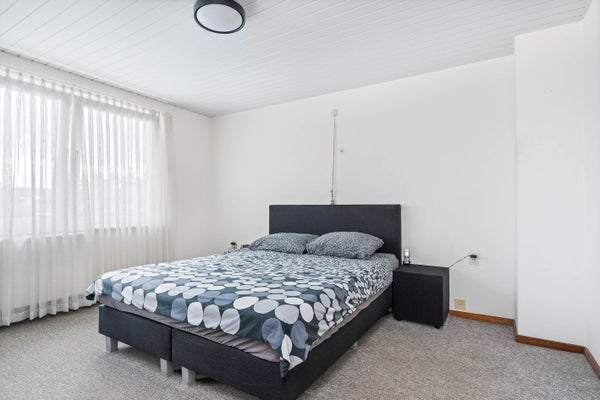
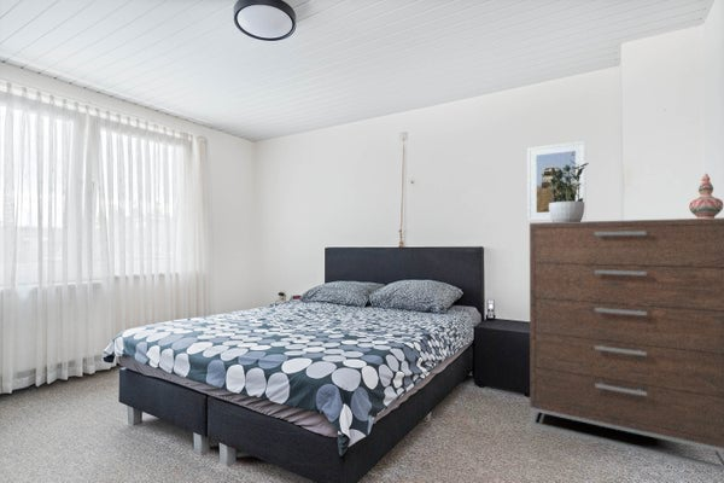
+ potted plant [544,161,590,222]
+ decorative vase [688,173,724,219]
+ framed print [526,140,586,222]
+ dresser [529,216,724,471]
